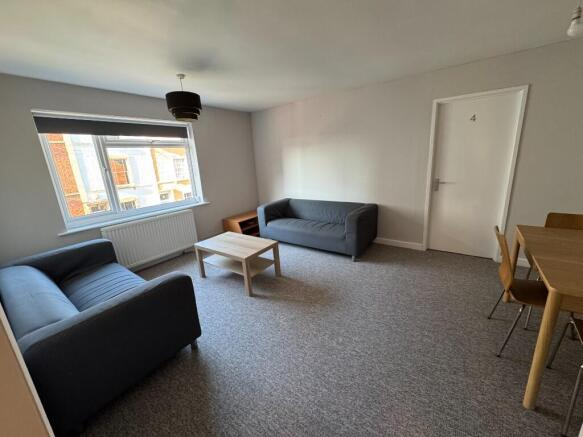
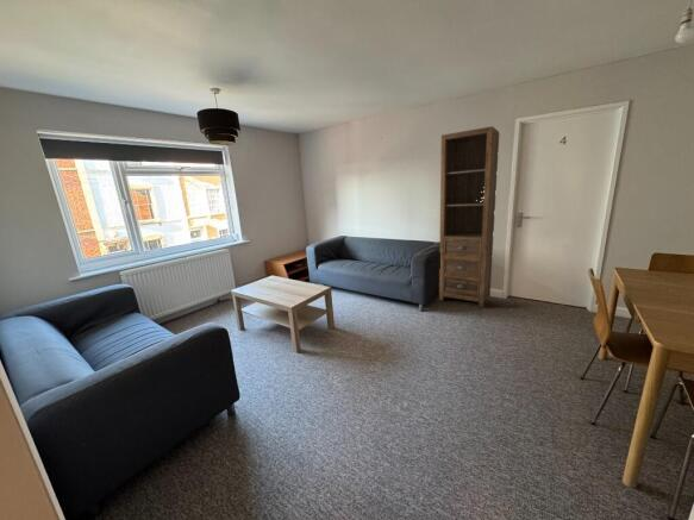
+ shelf [438,125,500,308]
